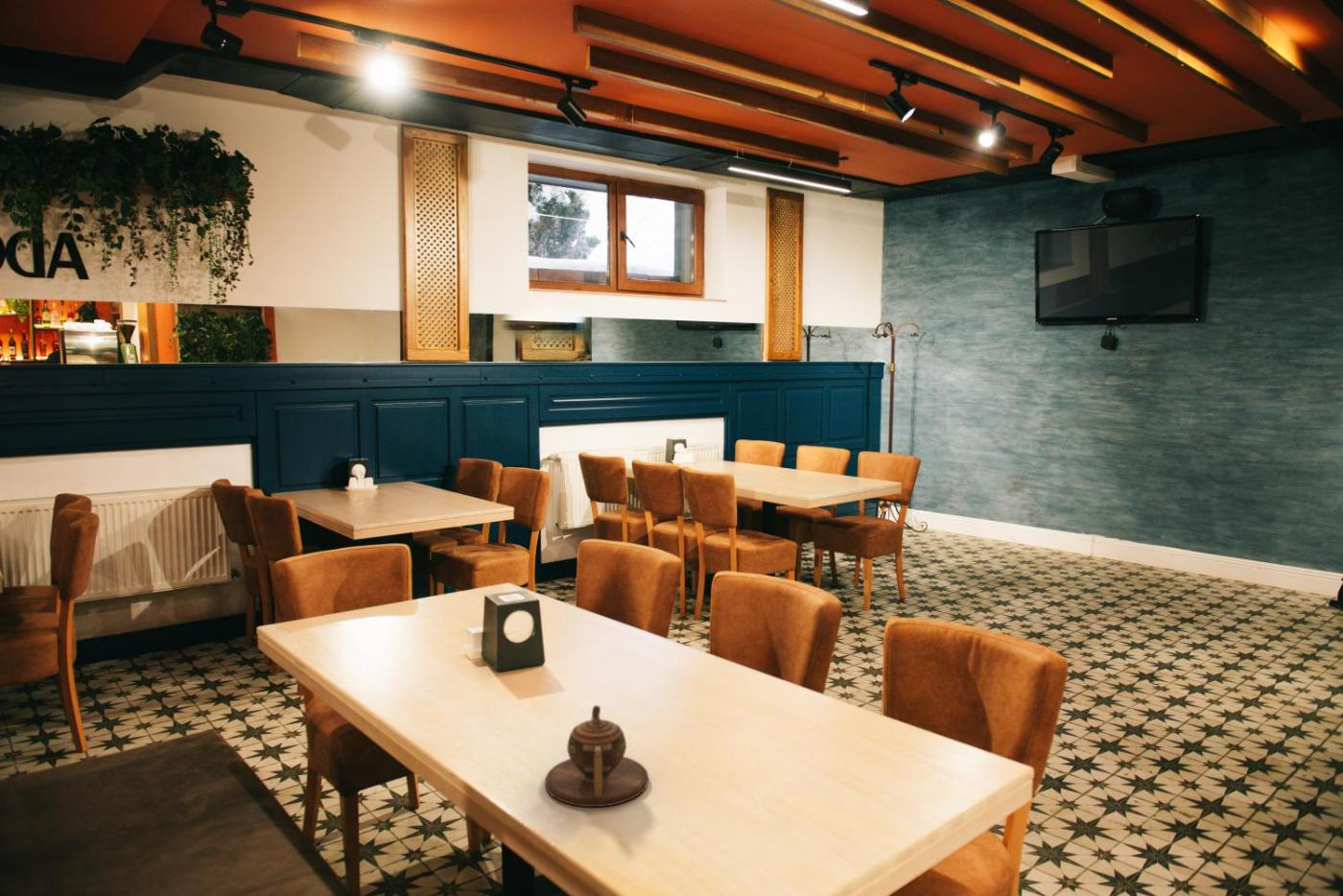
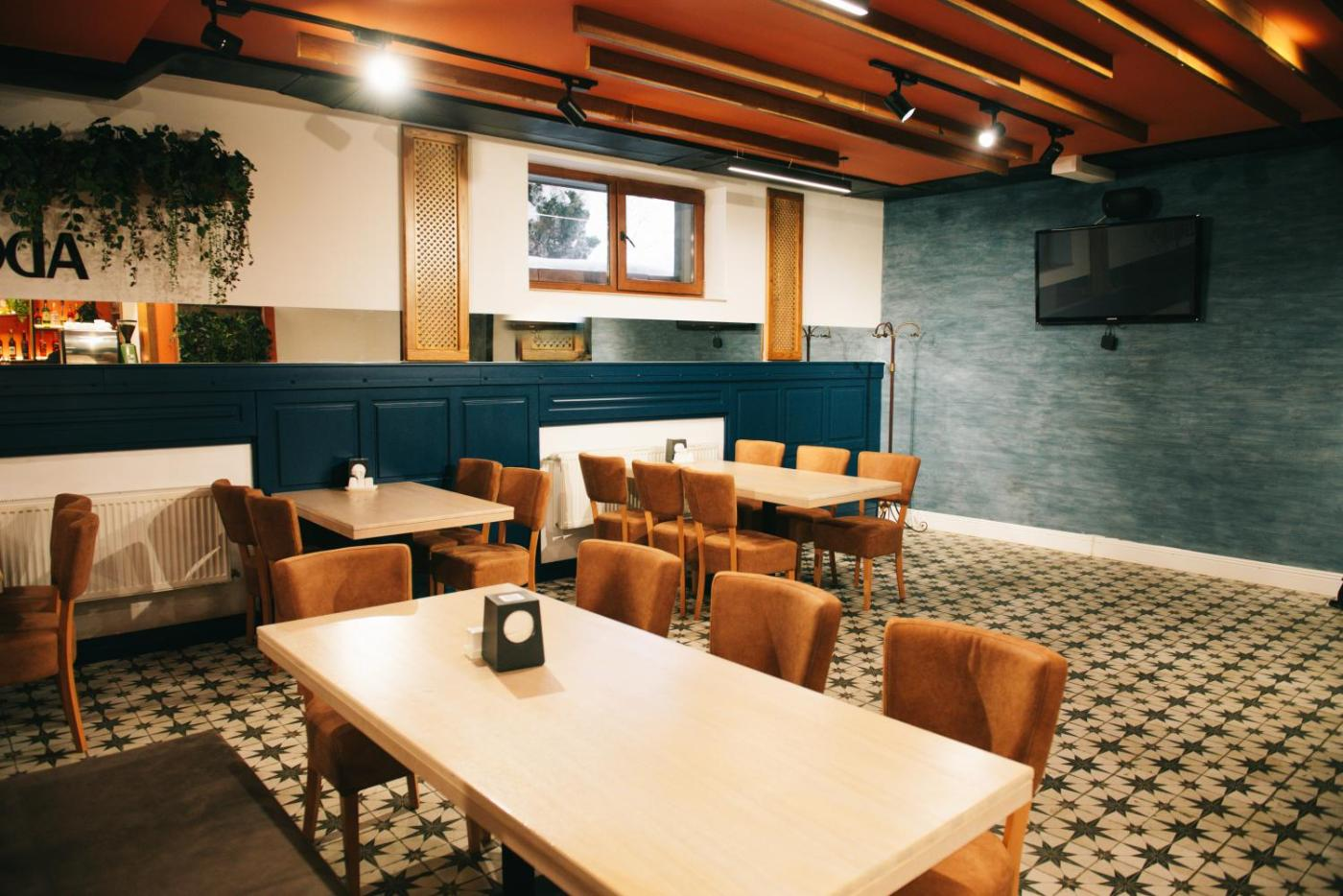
- teapot [544,704,649,808]
